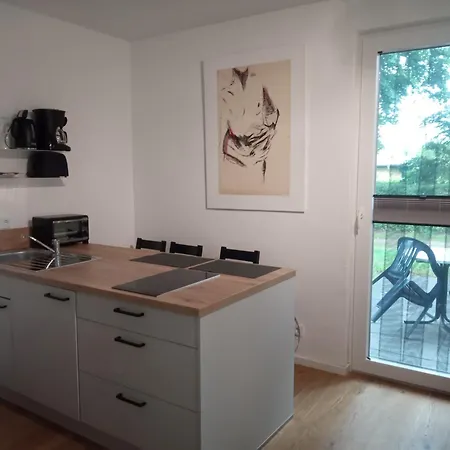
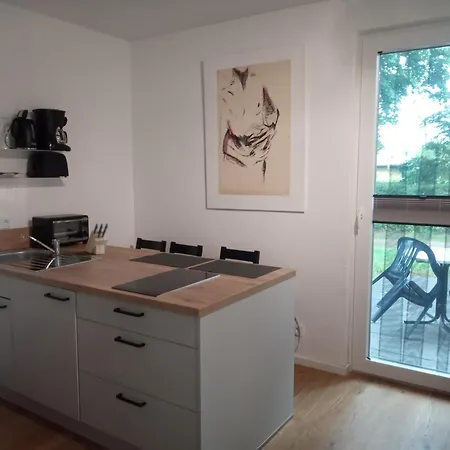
+ knife block [84,223,109,255]
